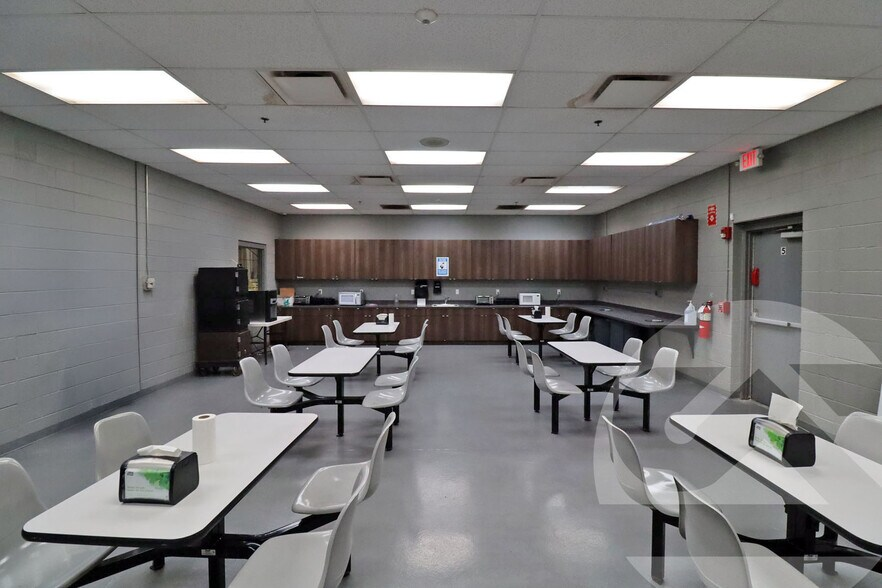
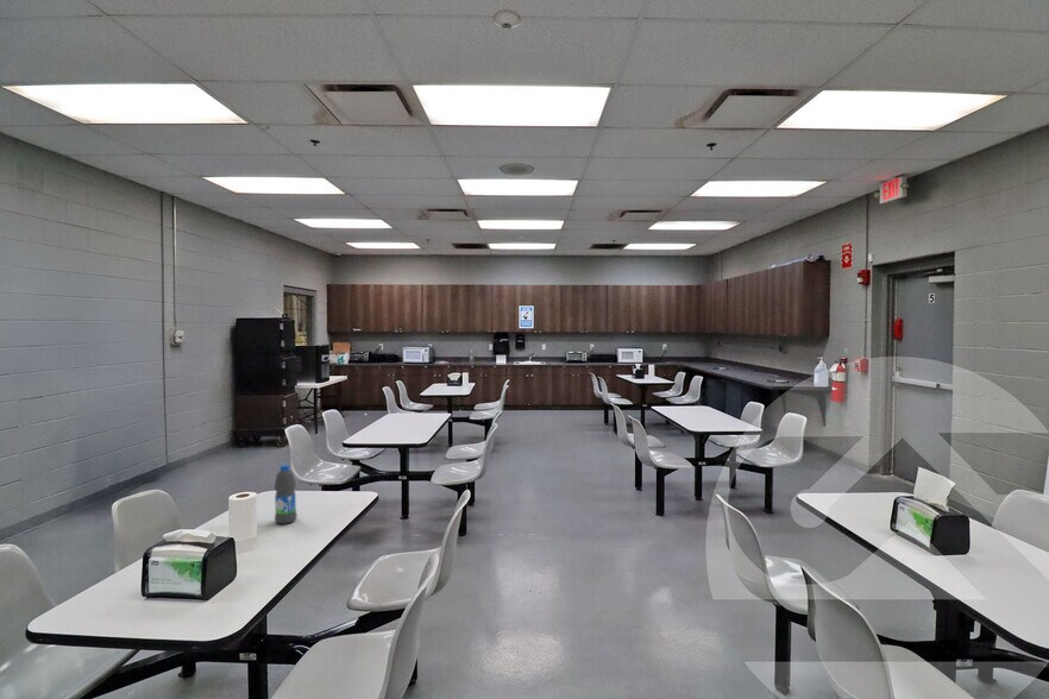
+ water bottle [274,464,299,525]
